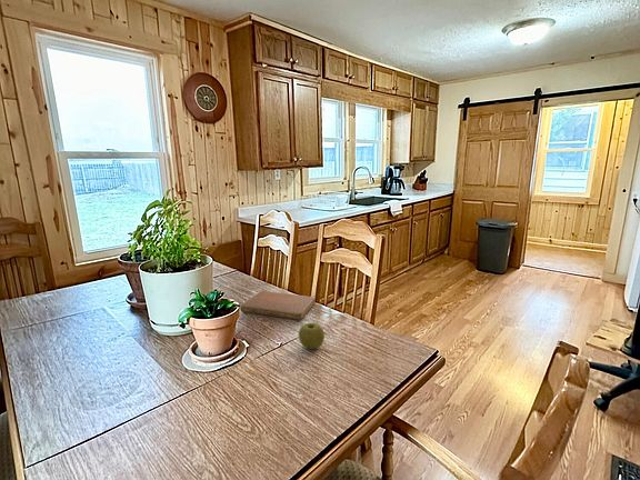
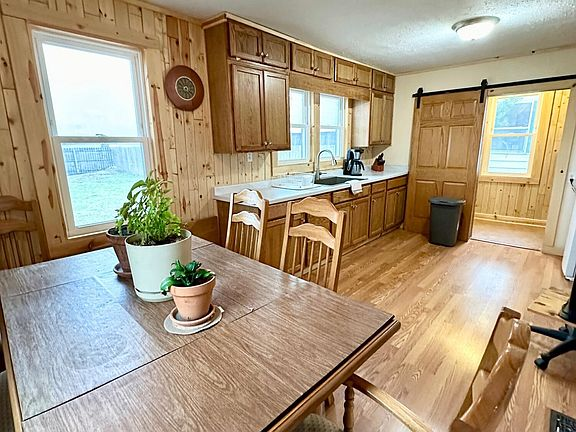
- notebook [240,290,317,321]
- apple [298,322,326,350]
